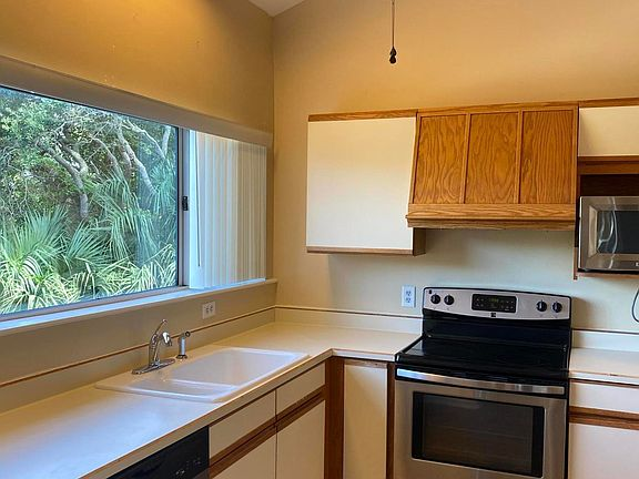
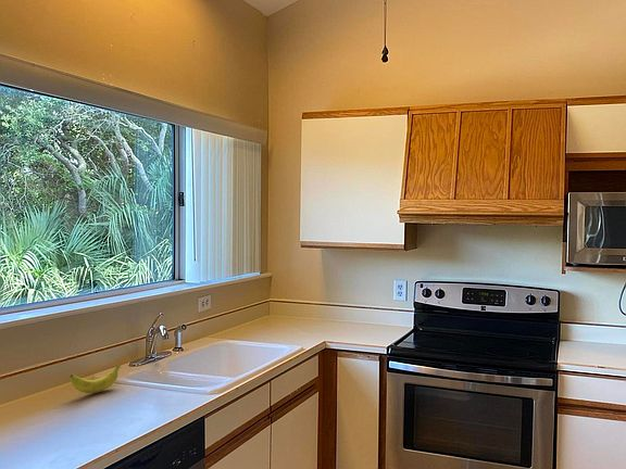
+ banana [68,363,122,394]
